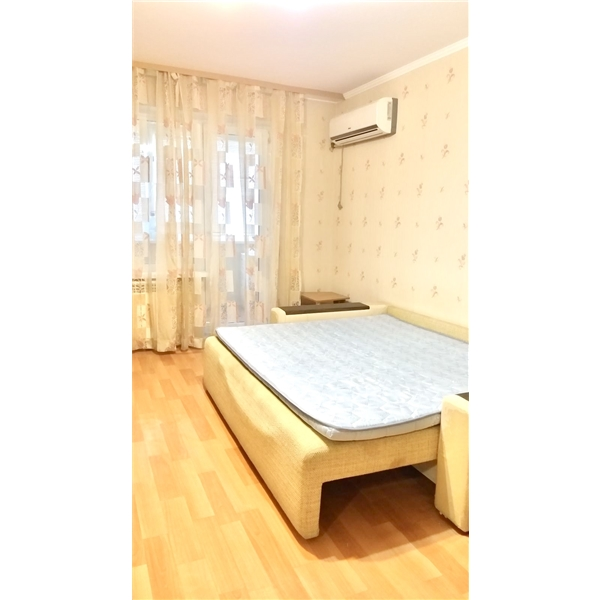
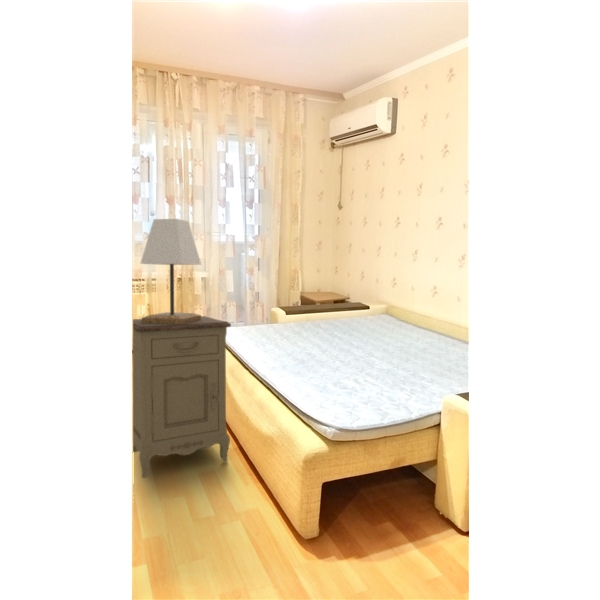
+ nightstand [132,315,232,479]
+ lamp [139,218,202,324]
